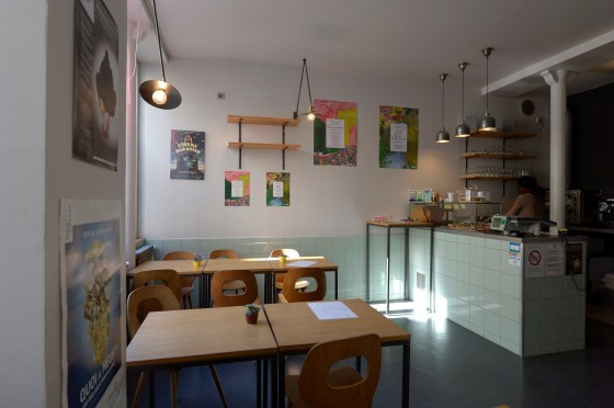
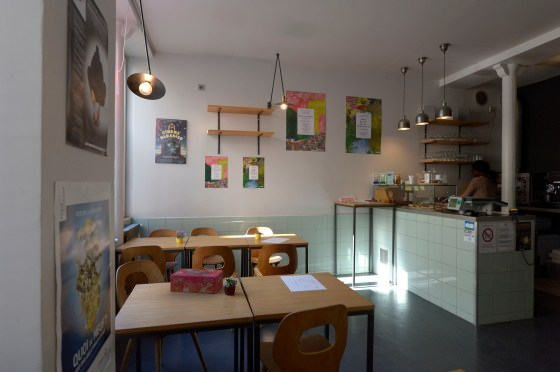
+ tissue box [169,268,224,294]
